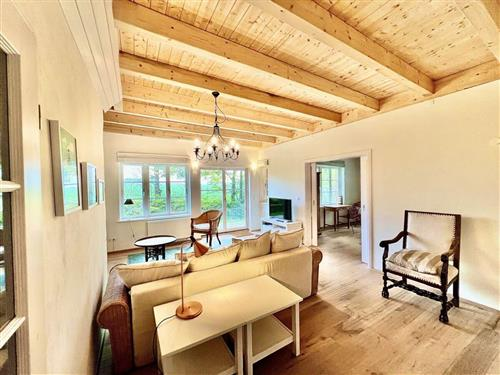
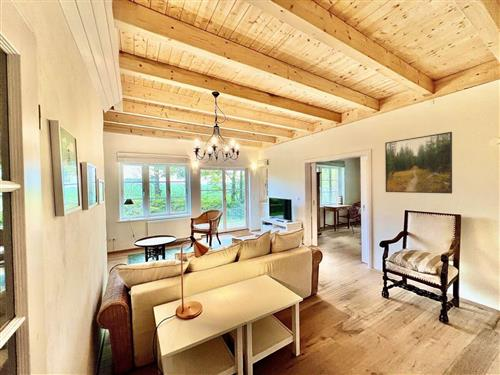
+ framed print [384,131,453,195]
